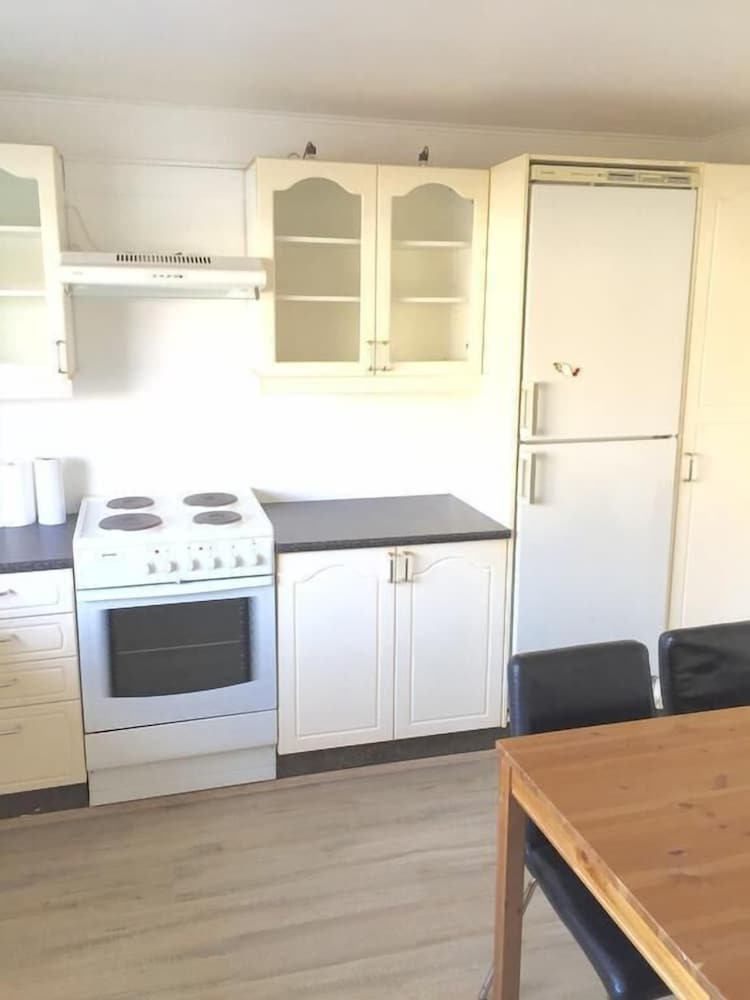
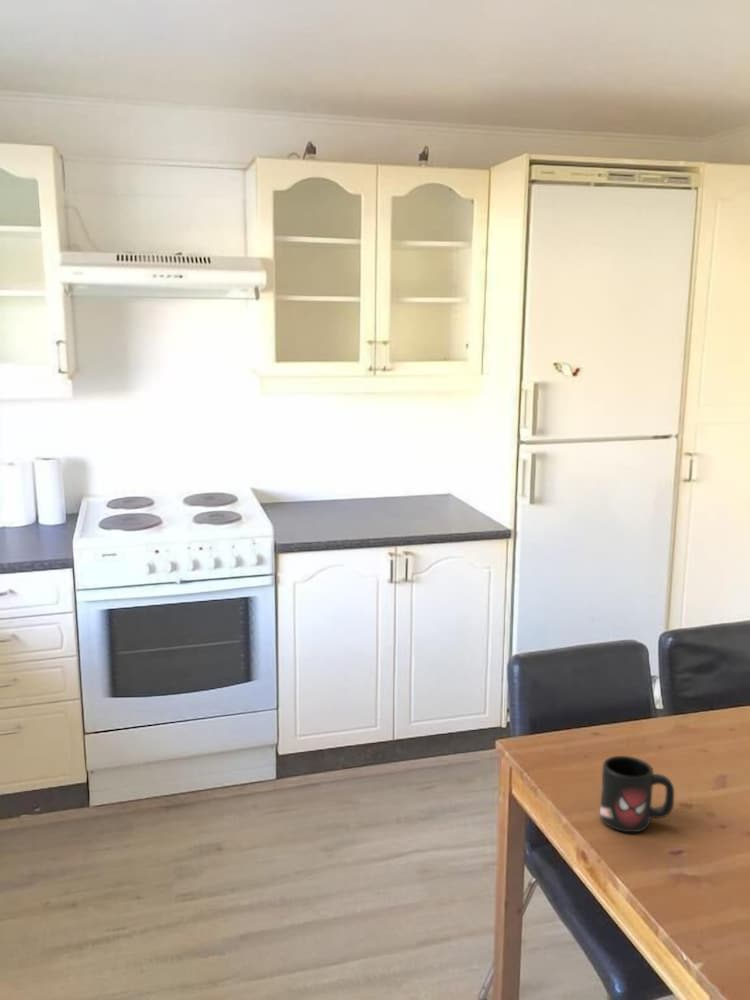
+ mug [599,755,675,833]
